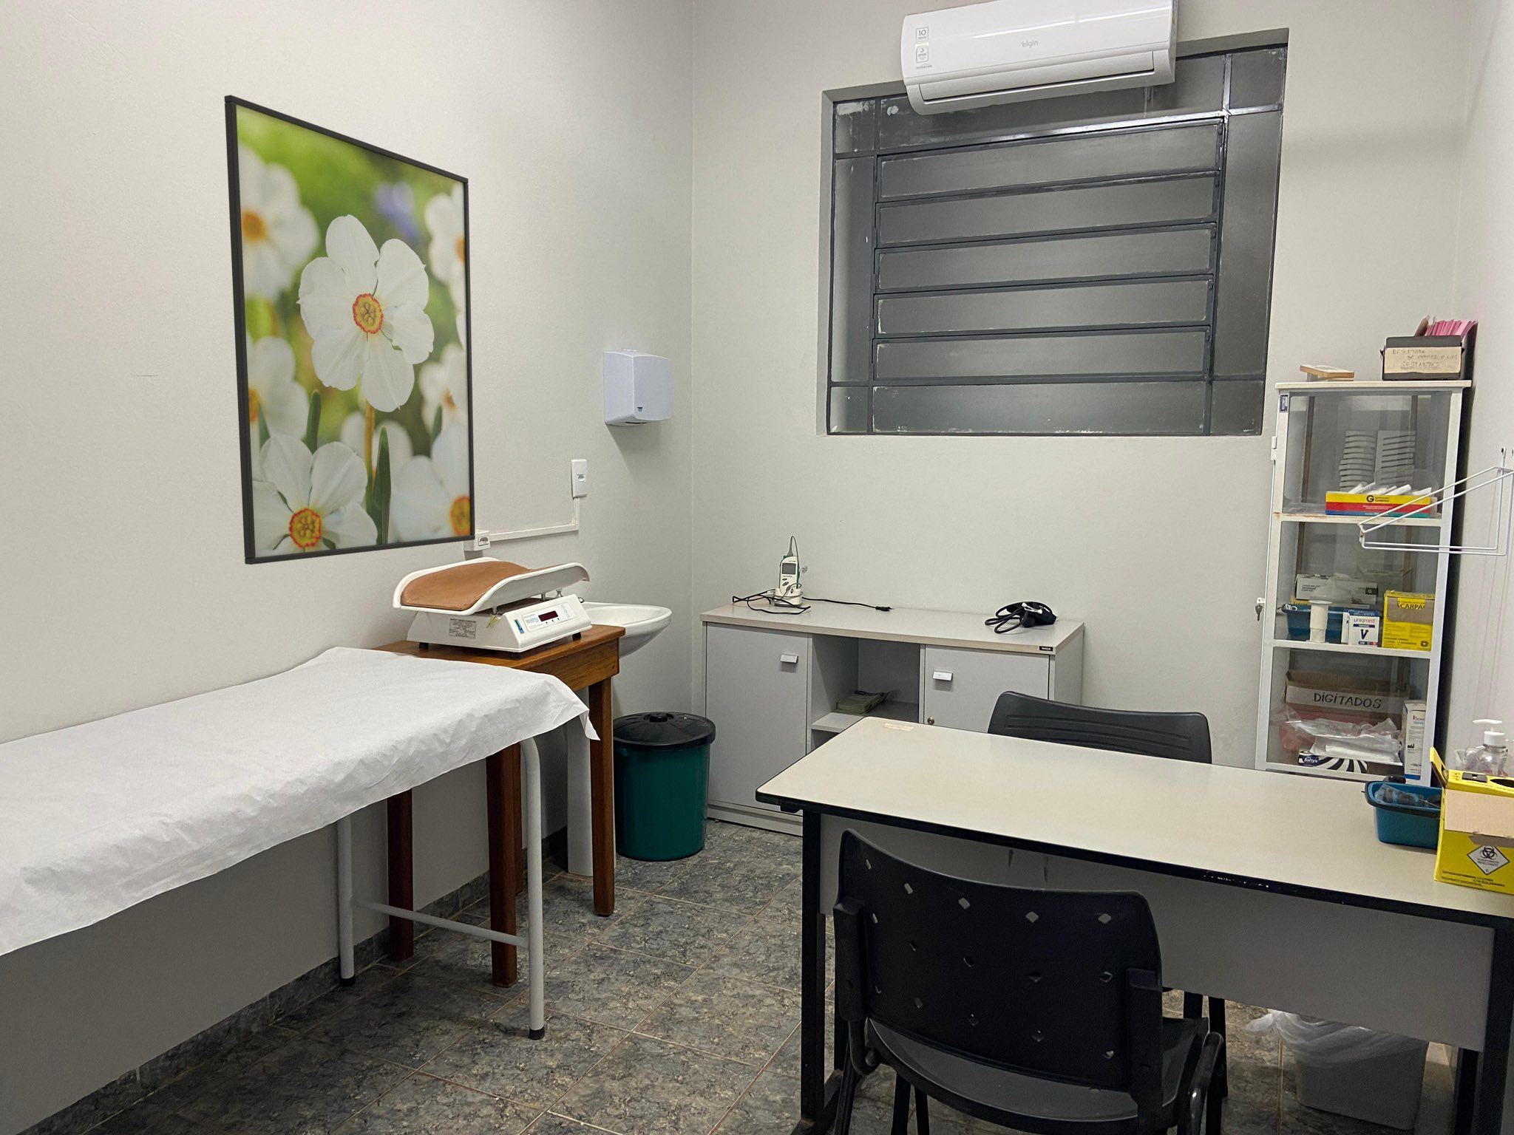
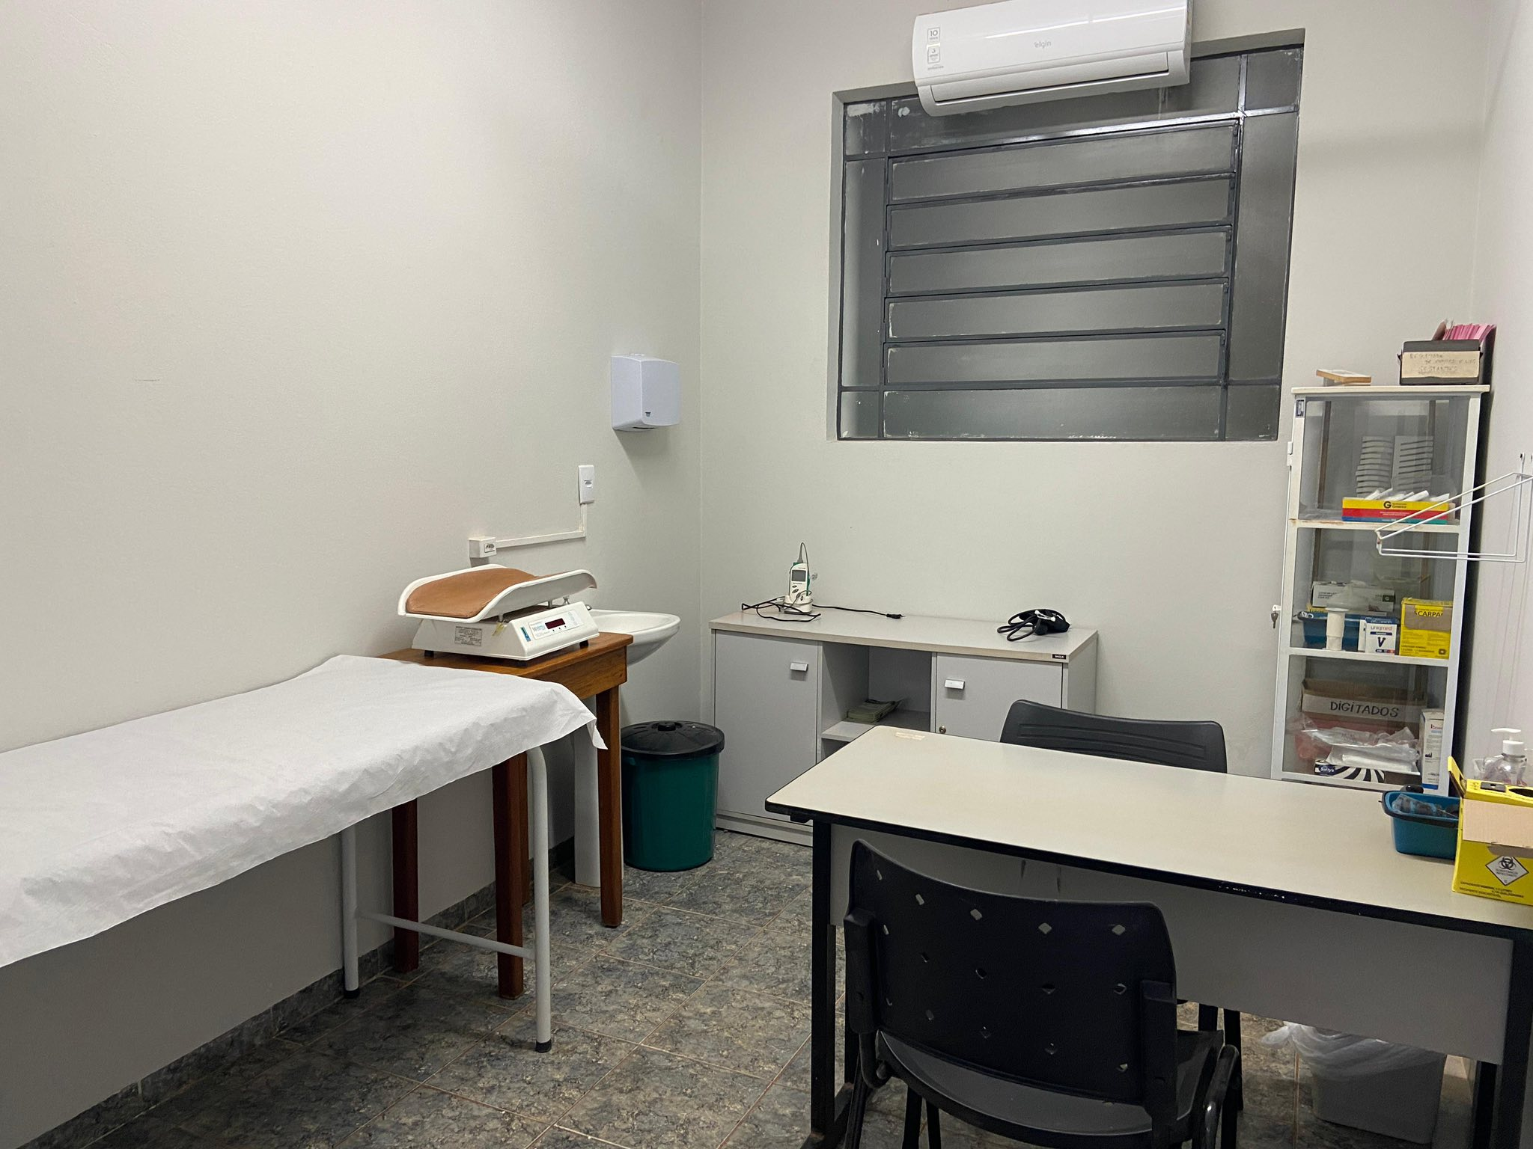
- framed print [223,94,476,565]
